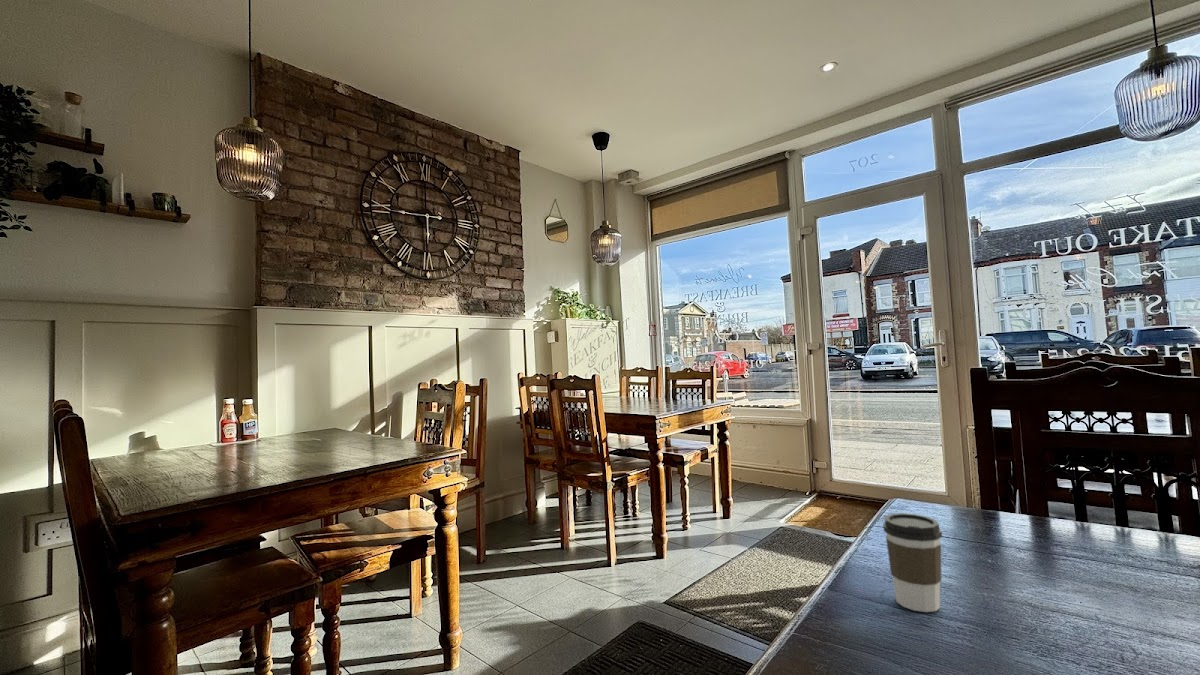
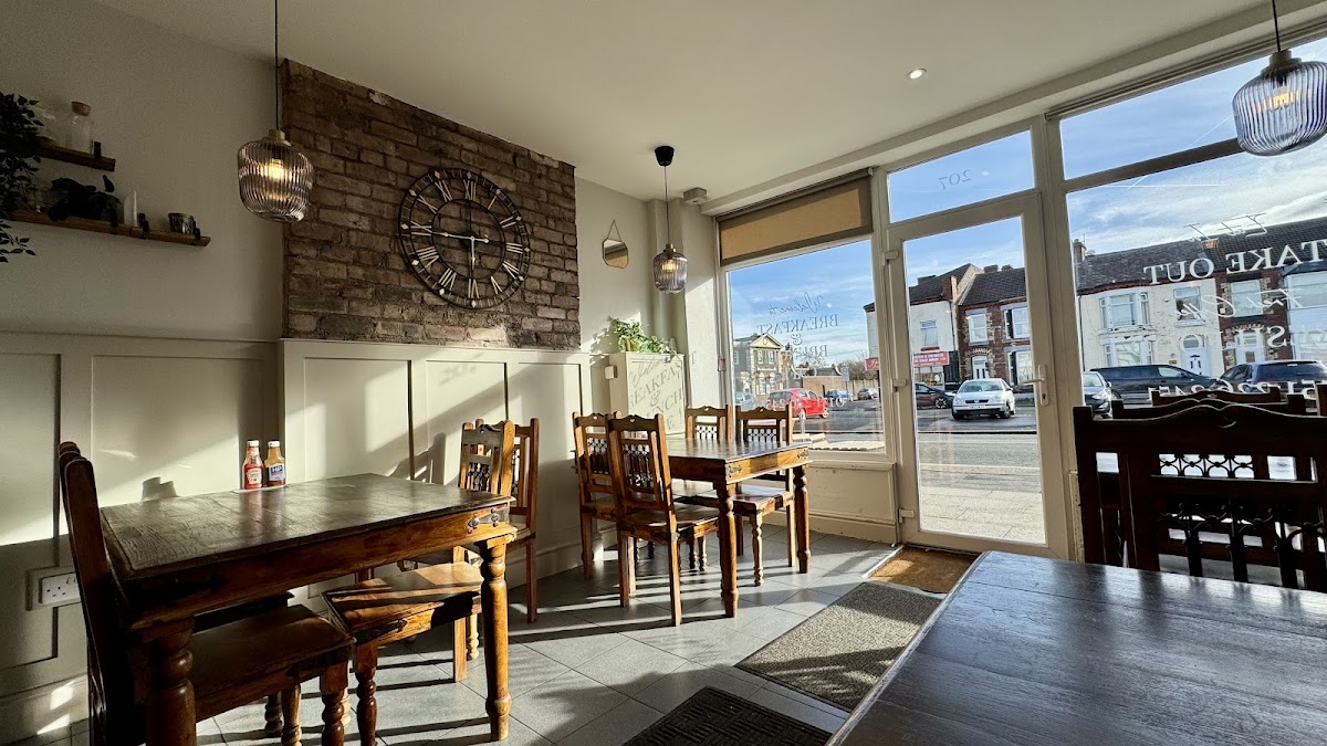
- coffee cup [882,512,943,613]
